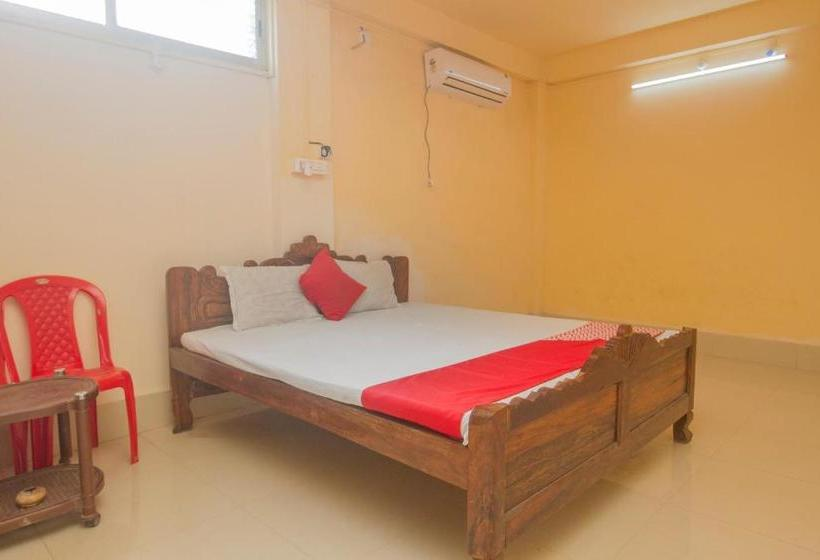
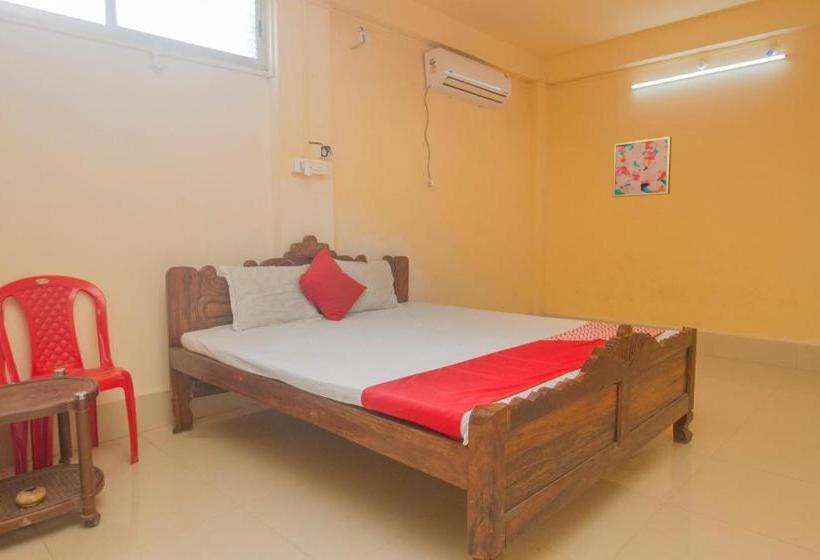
+ wall art [612,135,673,198]
